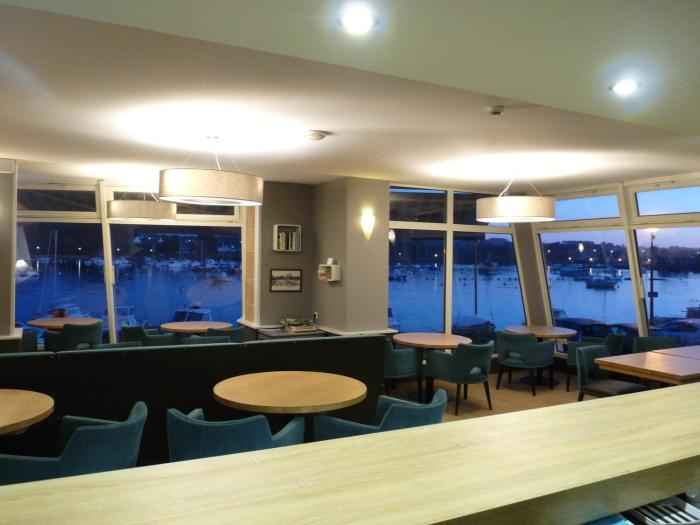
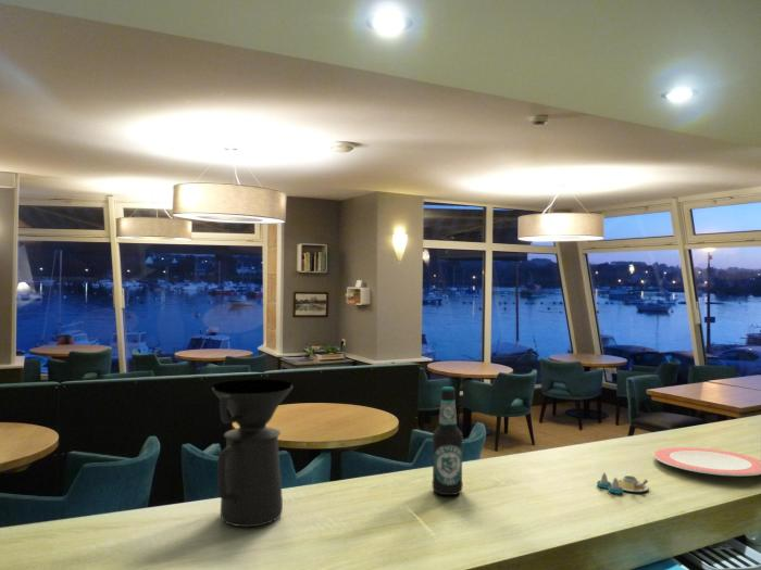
+ bottle [432,385,464,496]
+ salt and pepper shaker set [596,471,650,495]
+ plate [652,446,761,477]
+ coffee maker [211,378,294,528]
